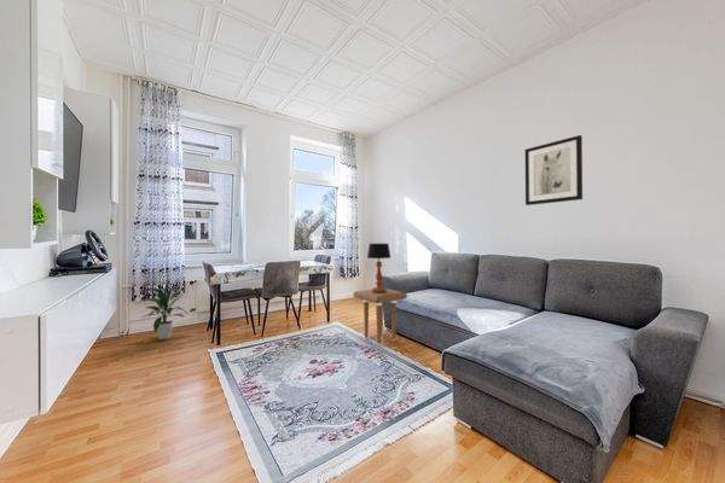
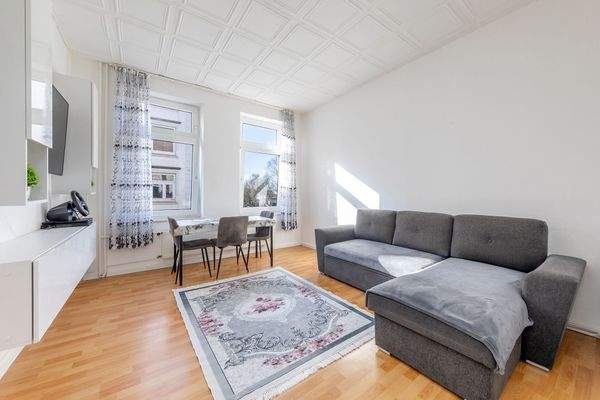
- side table [352,287,408,347]
- table lamp [366,243,392,293]
- indoor plant [139,280,188,341]
- wall art [524,134,584,206]
